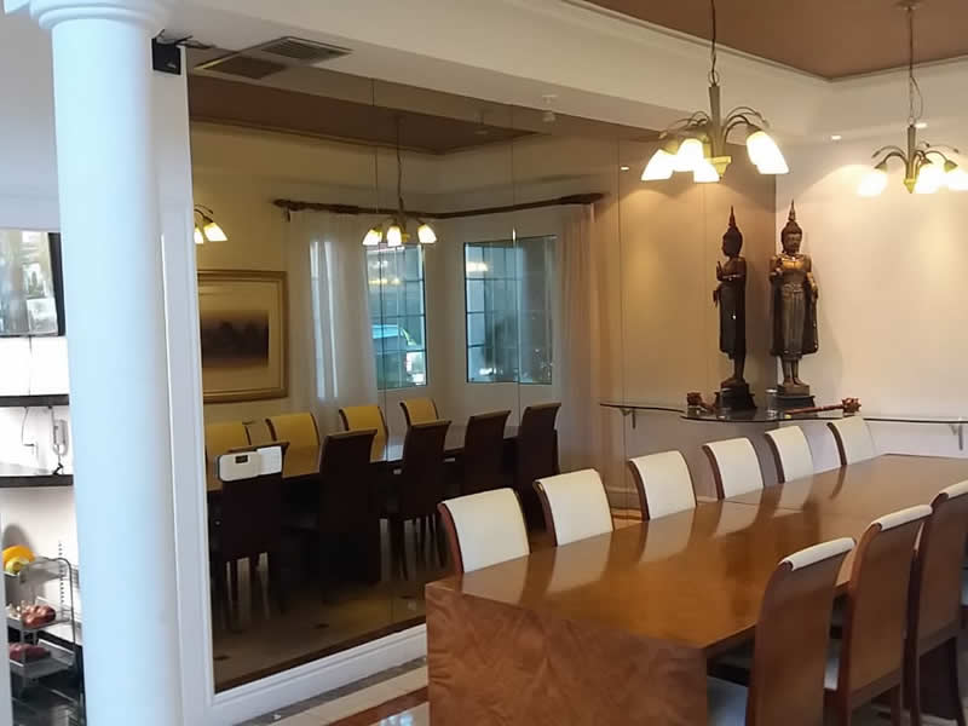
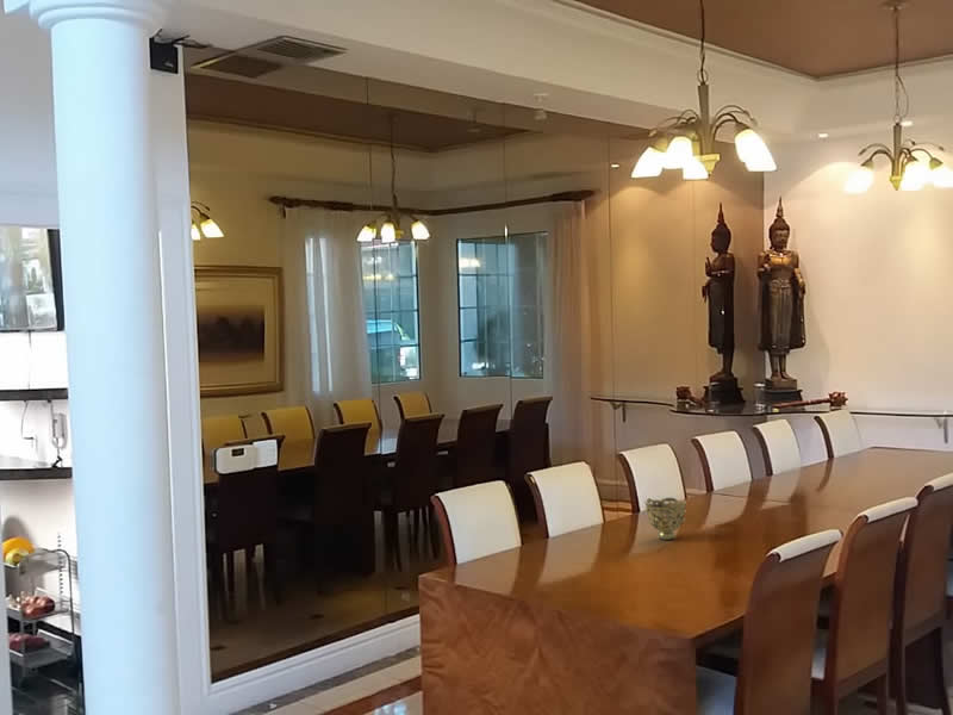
+ decorative bowl [643,497,687,541]
